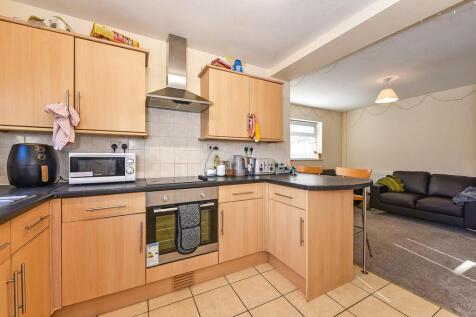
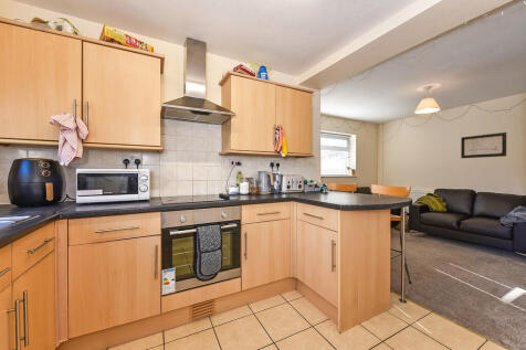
+ wall art [460,131,507,159]
